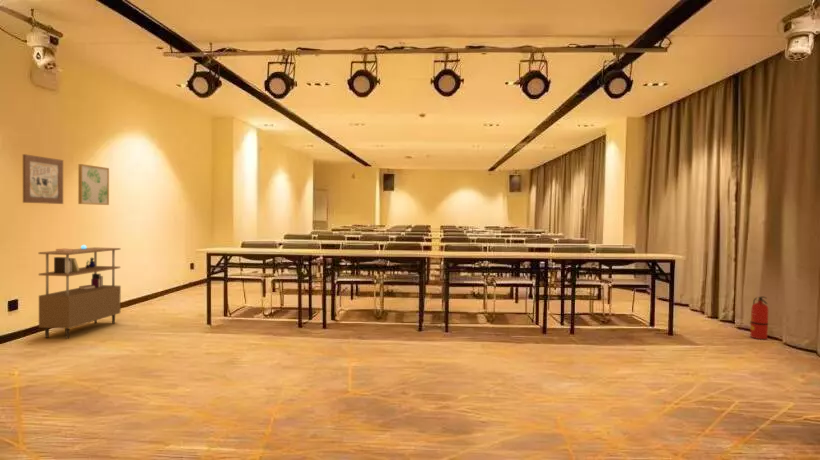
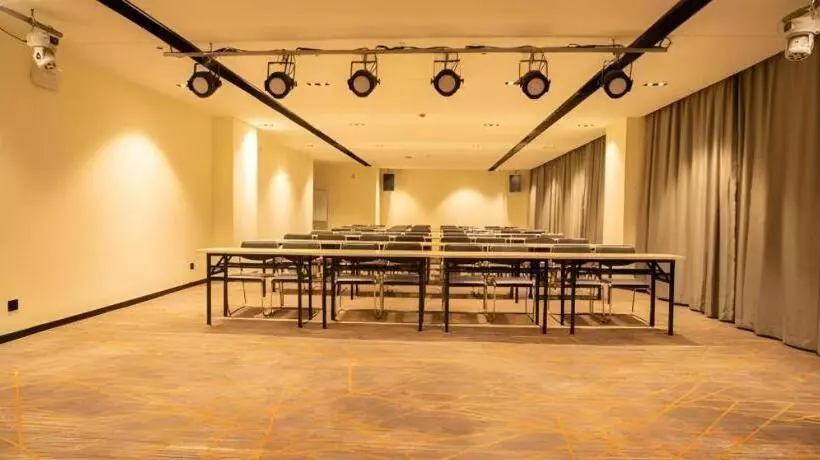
- wall art [77,163,110,206]
- wall art [22,153,64,205]
- shelving unit [38,244,122,340]
- fire extinguisher [749,296,769,340]
